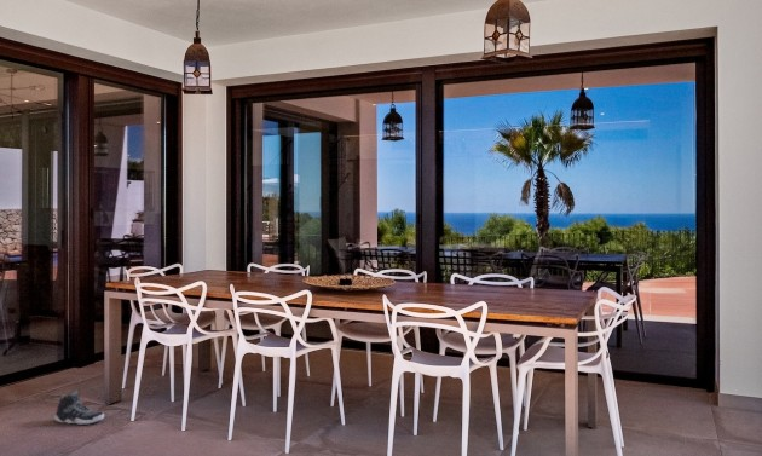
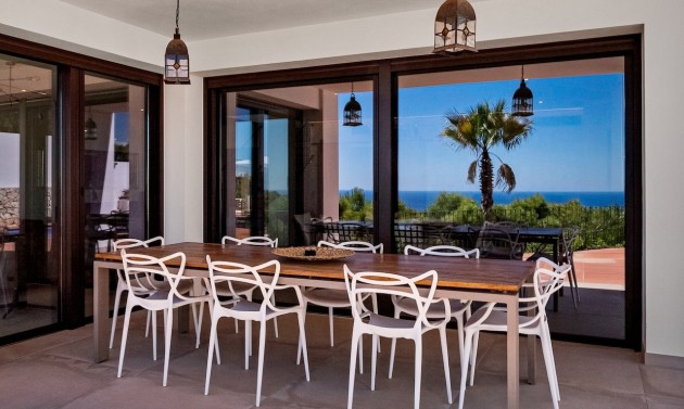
- sneaker [53,389,105,426]
